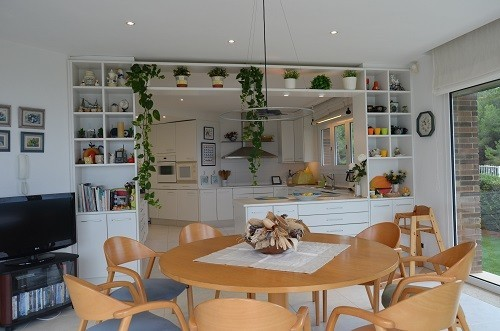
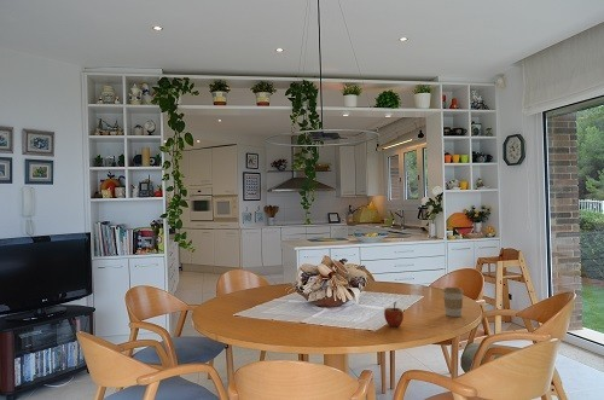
+ apple [383,301,405,327]
+ coffee cup [442,286,465,318]
